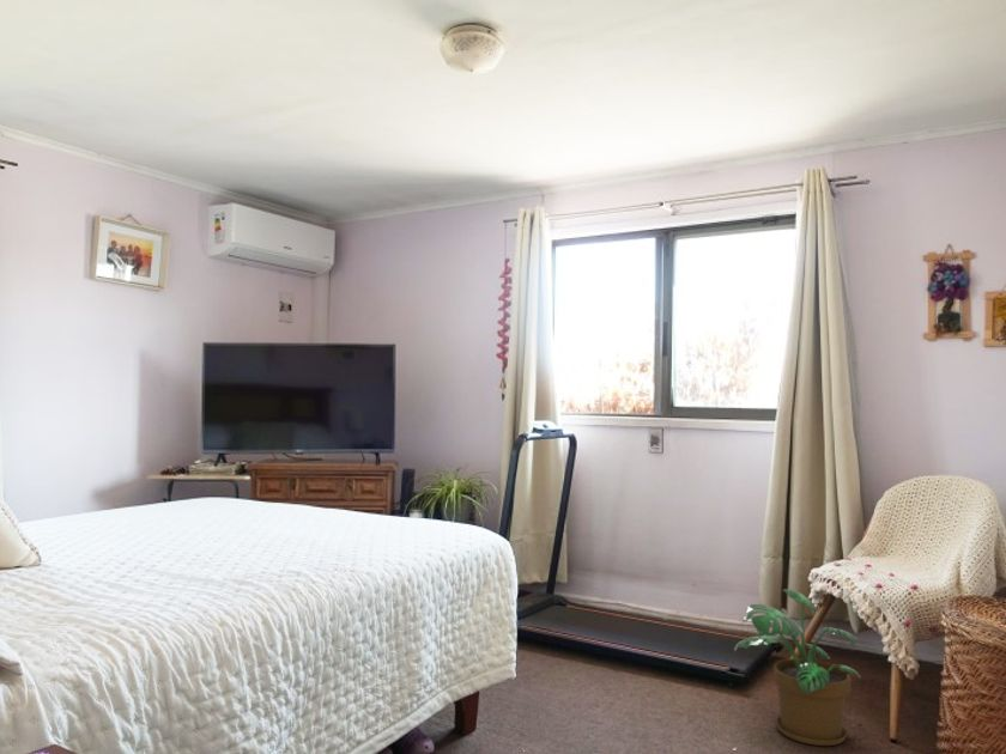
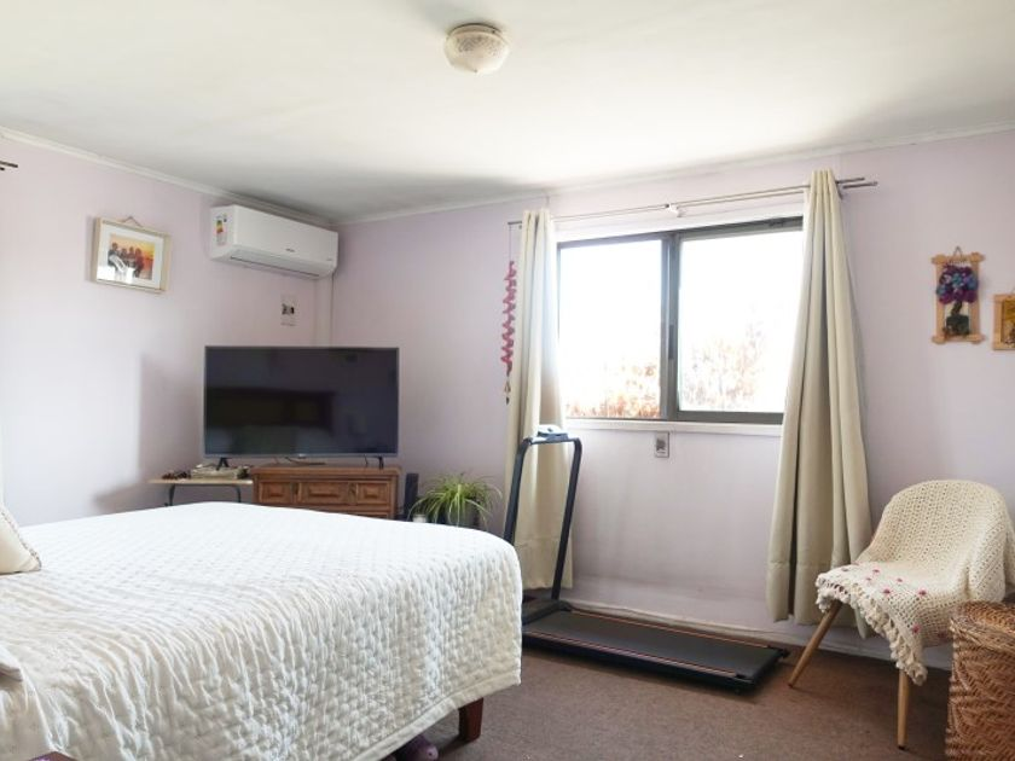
- potted plant [733,588,862,747]
